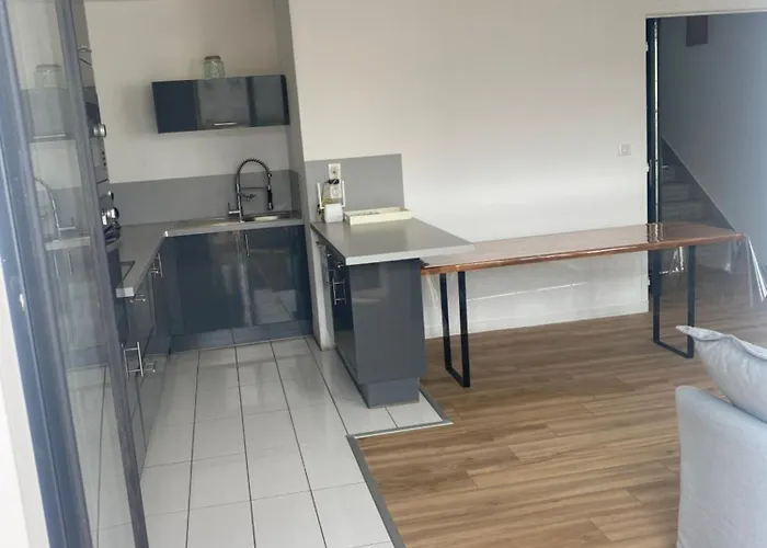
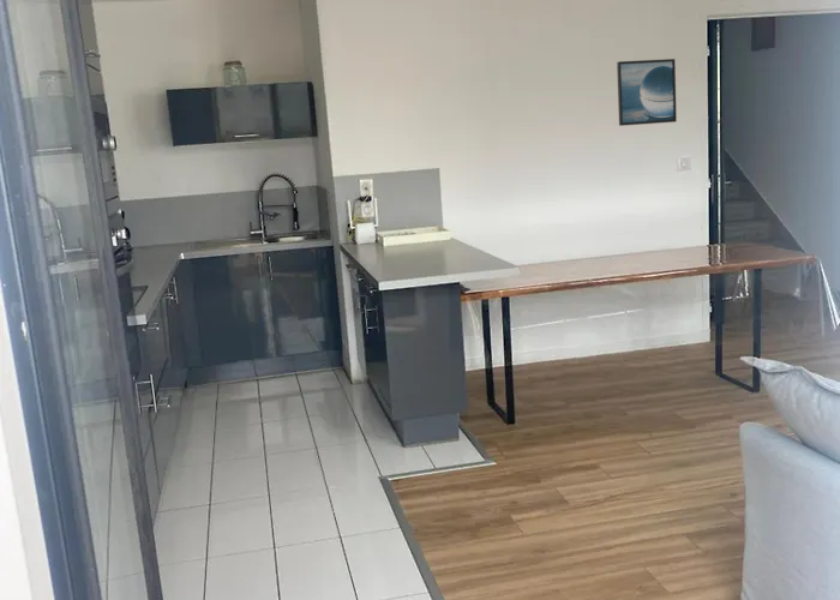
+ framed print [616,58,678,127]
